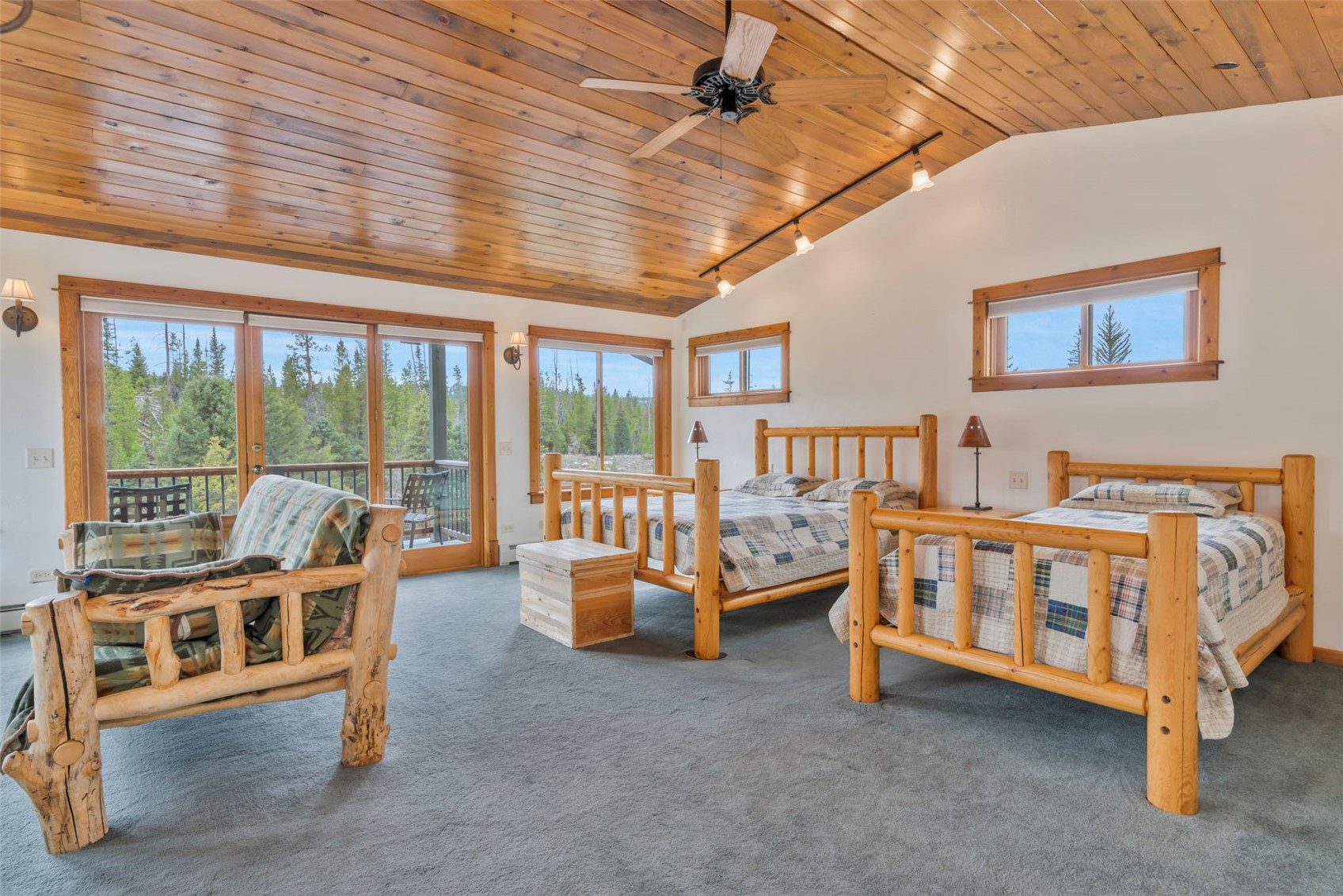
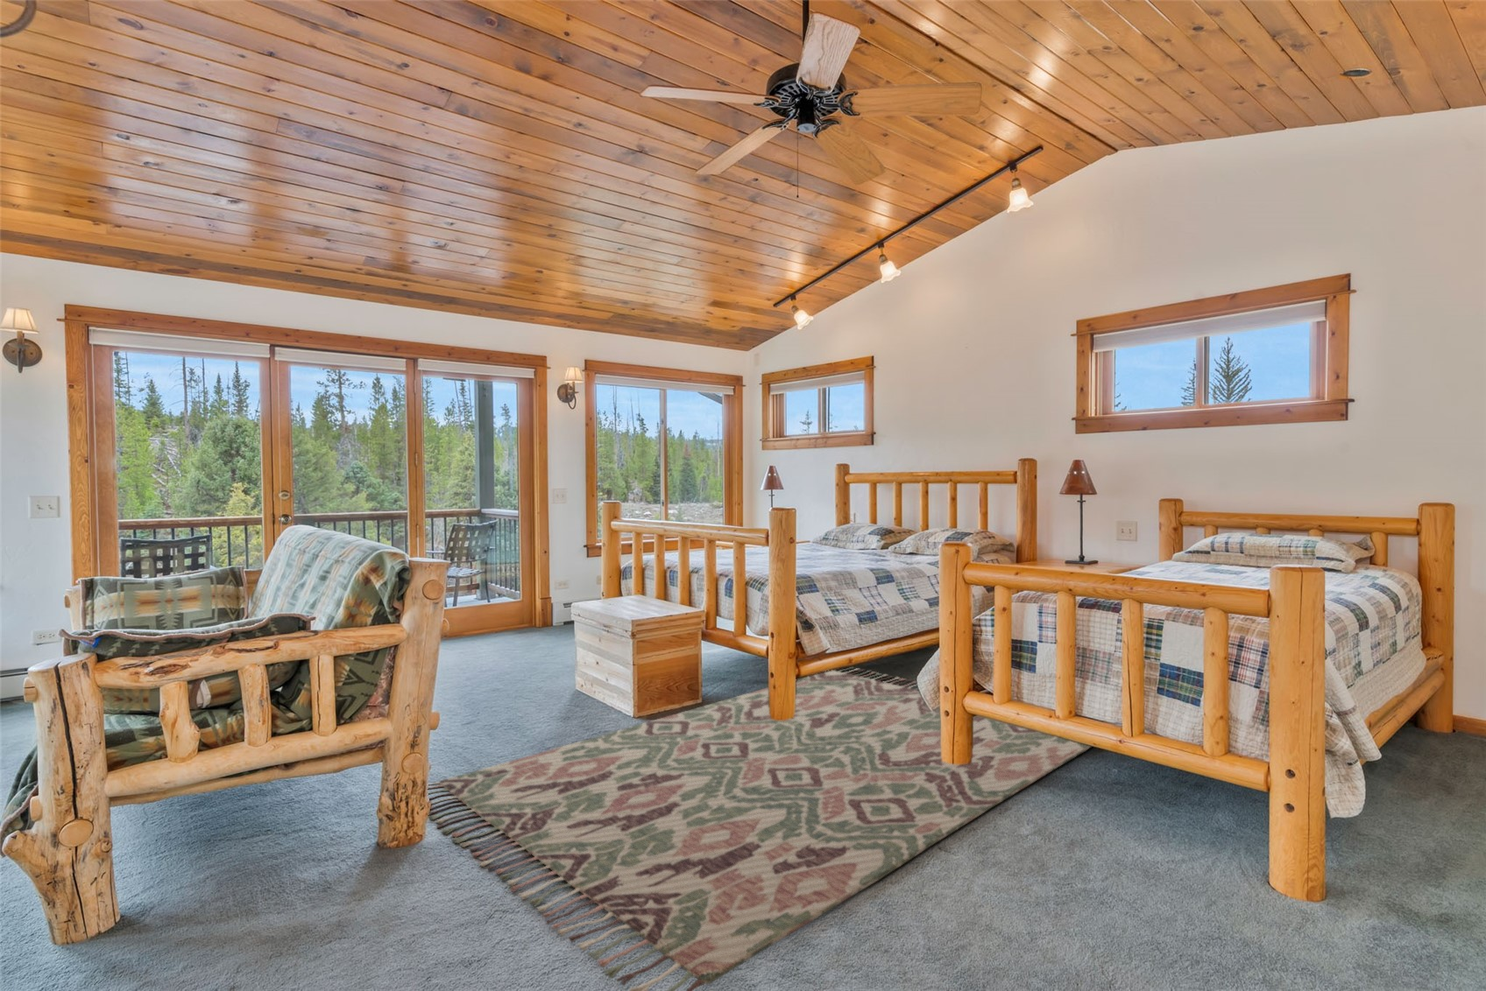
+ rug [427,666,1092,991]
